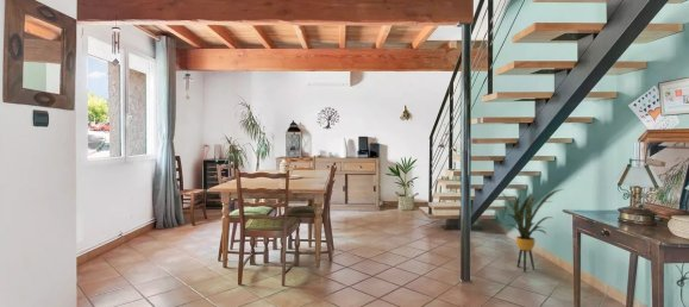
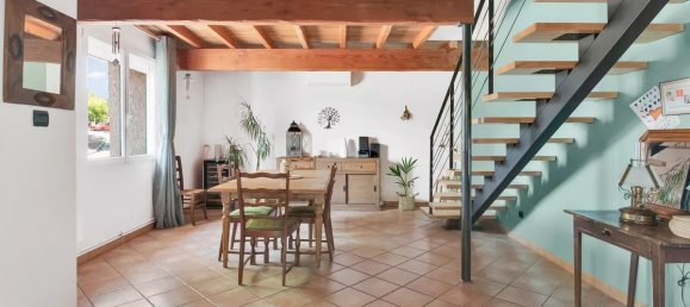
- house plant [499,188,564,272]
